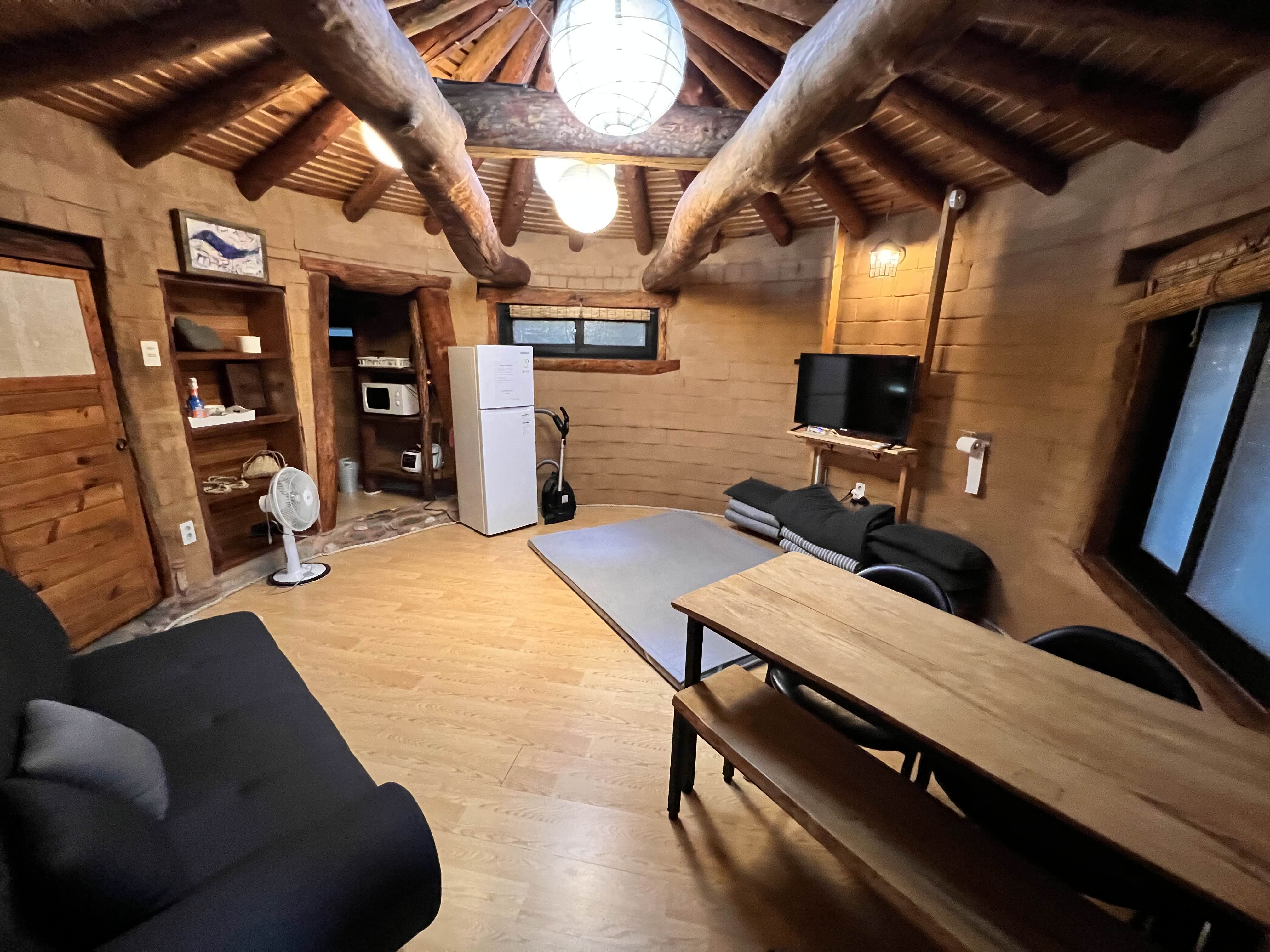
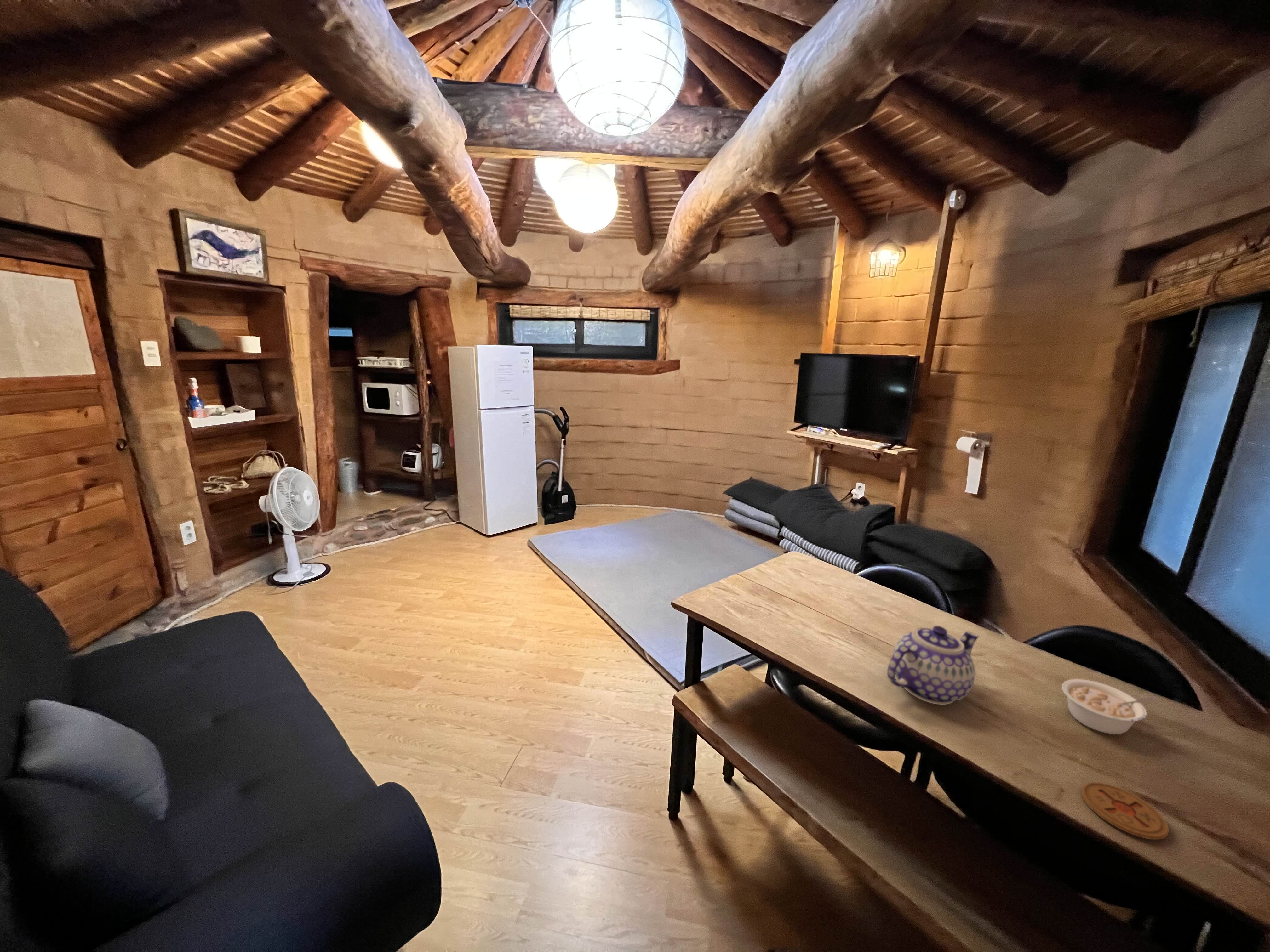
+ teapot [887,626,980,705]
+ legume [1061,679,1157,735]
+ coaster [1081,782,1169,840]
